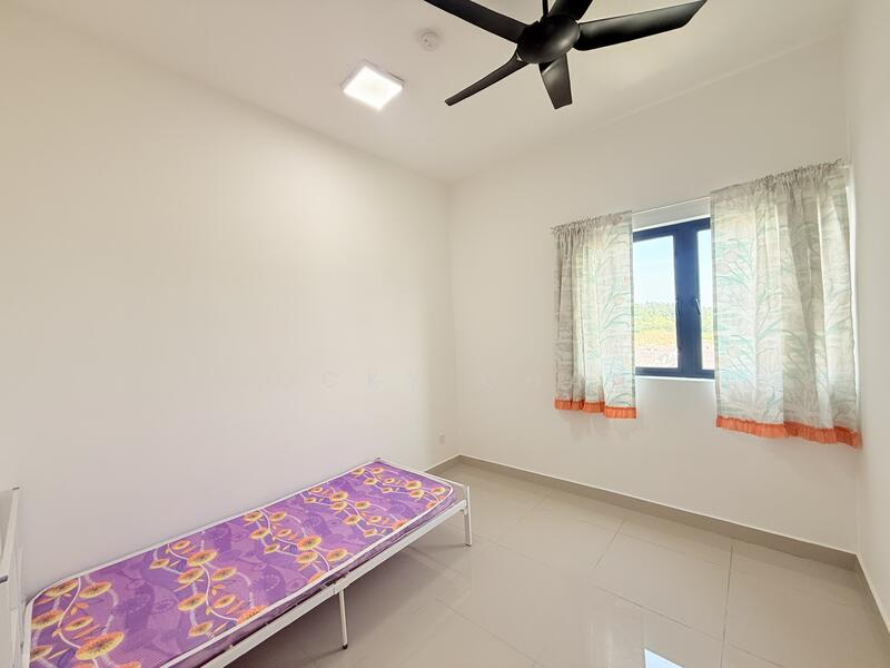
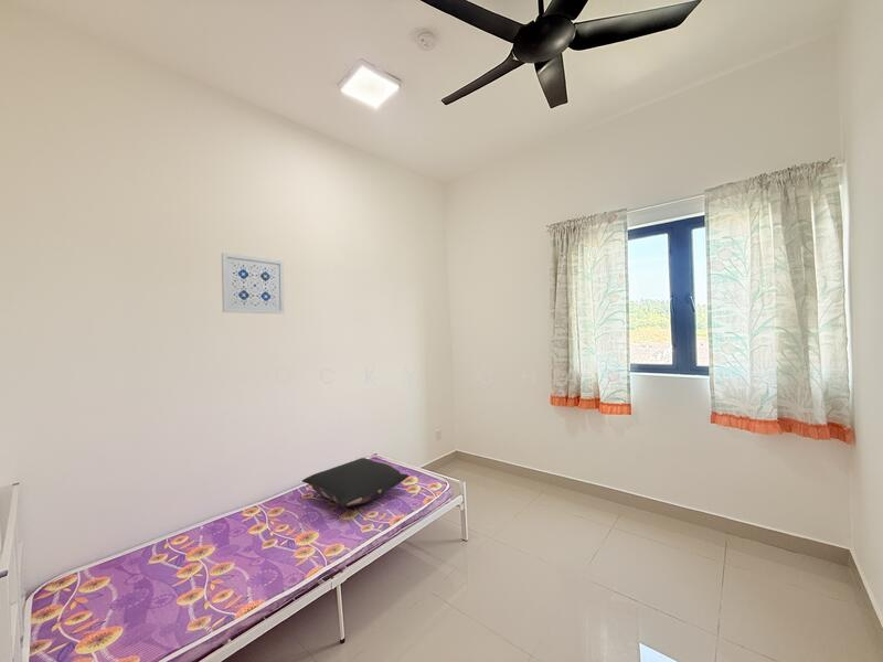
+ wall art [221,252,286,314]
+ pillow [301,457,409,508]
